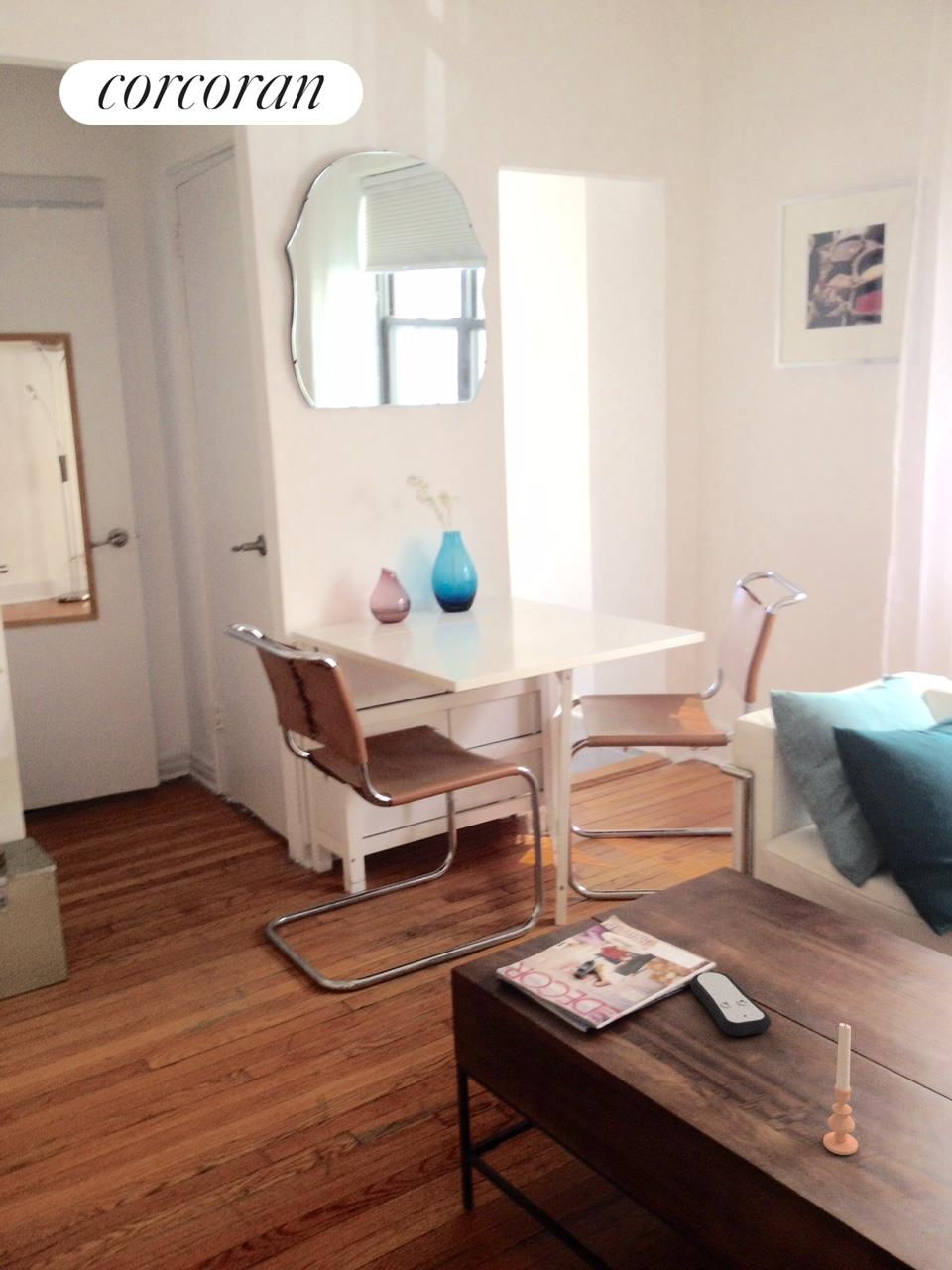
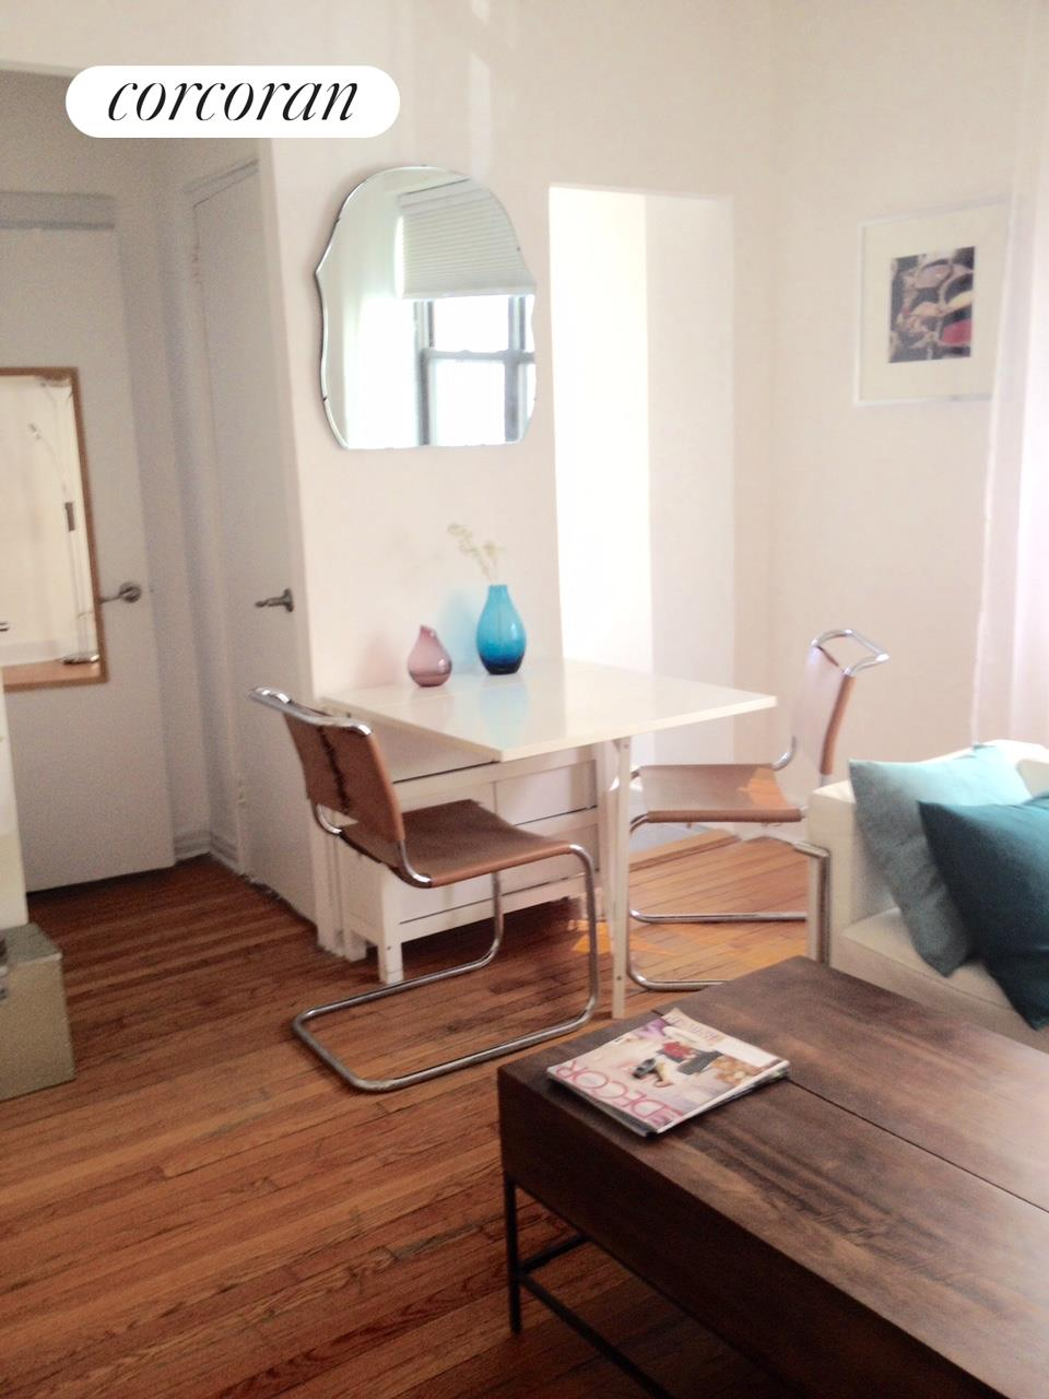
- candle [822,1022,859,1156]
- remote control [689,970,772,1037]
